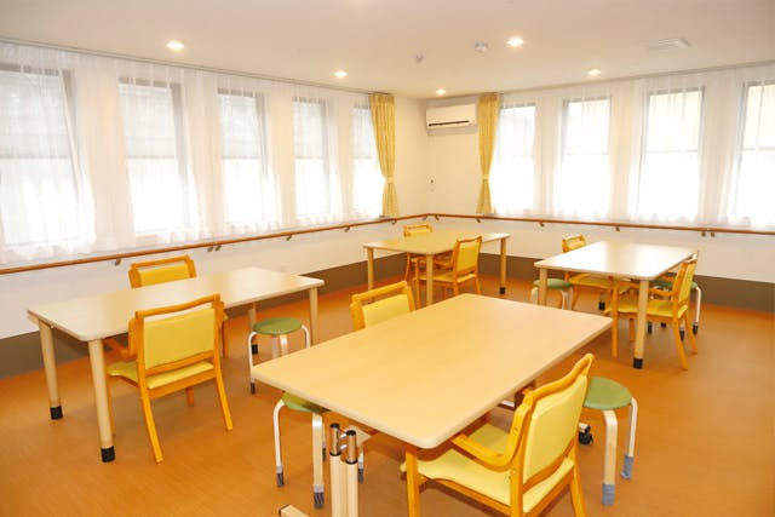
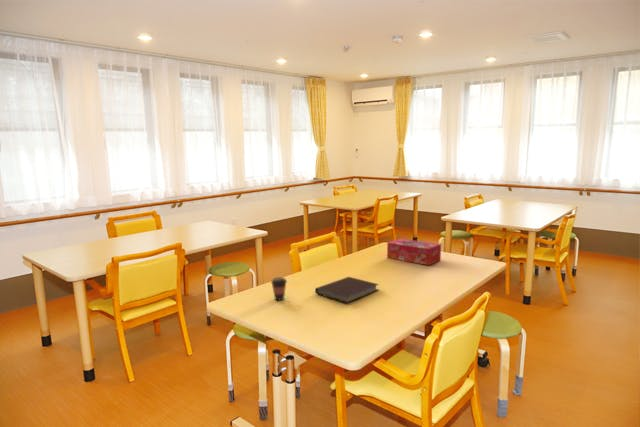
+ tissue box [386,238,442,266]
+ coffee cup [270,276,288,301]
+ notebook [314,276,380,304]
